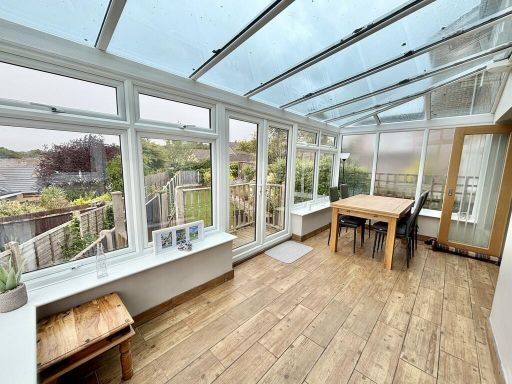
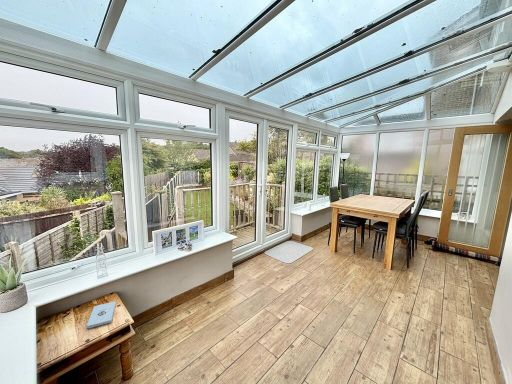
+ notepad [86,300,117,329]
